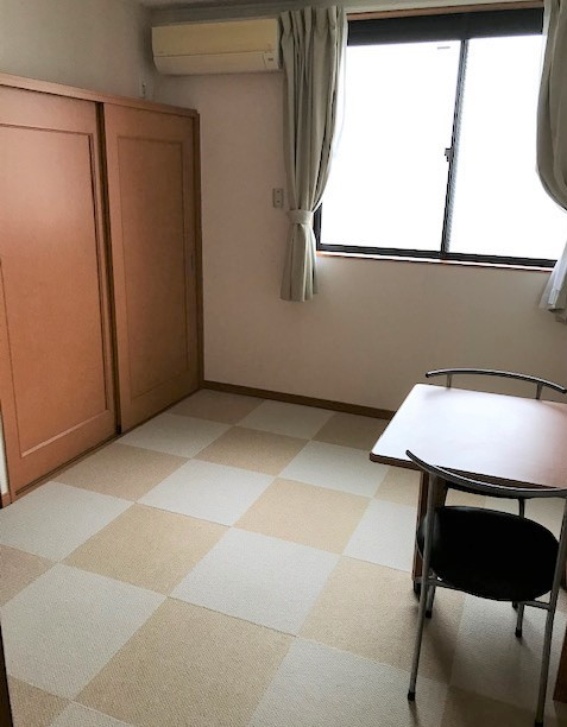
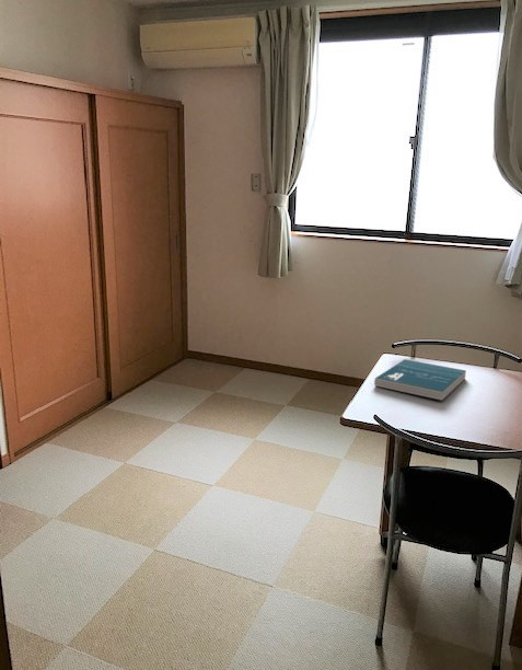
+ book [373,358,467,402]
